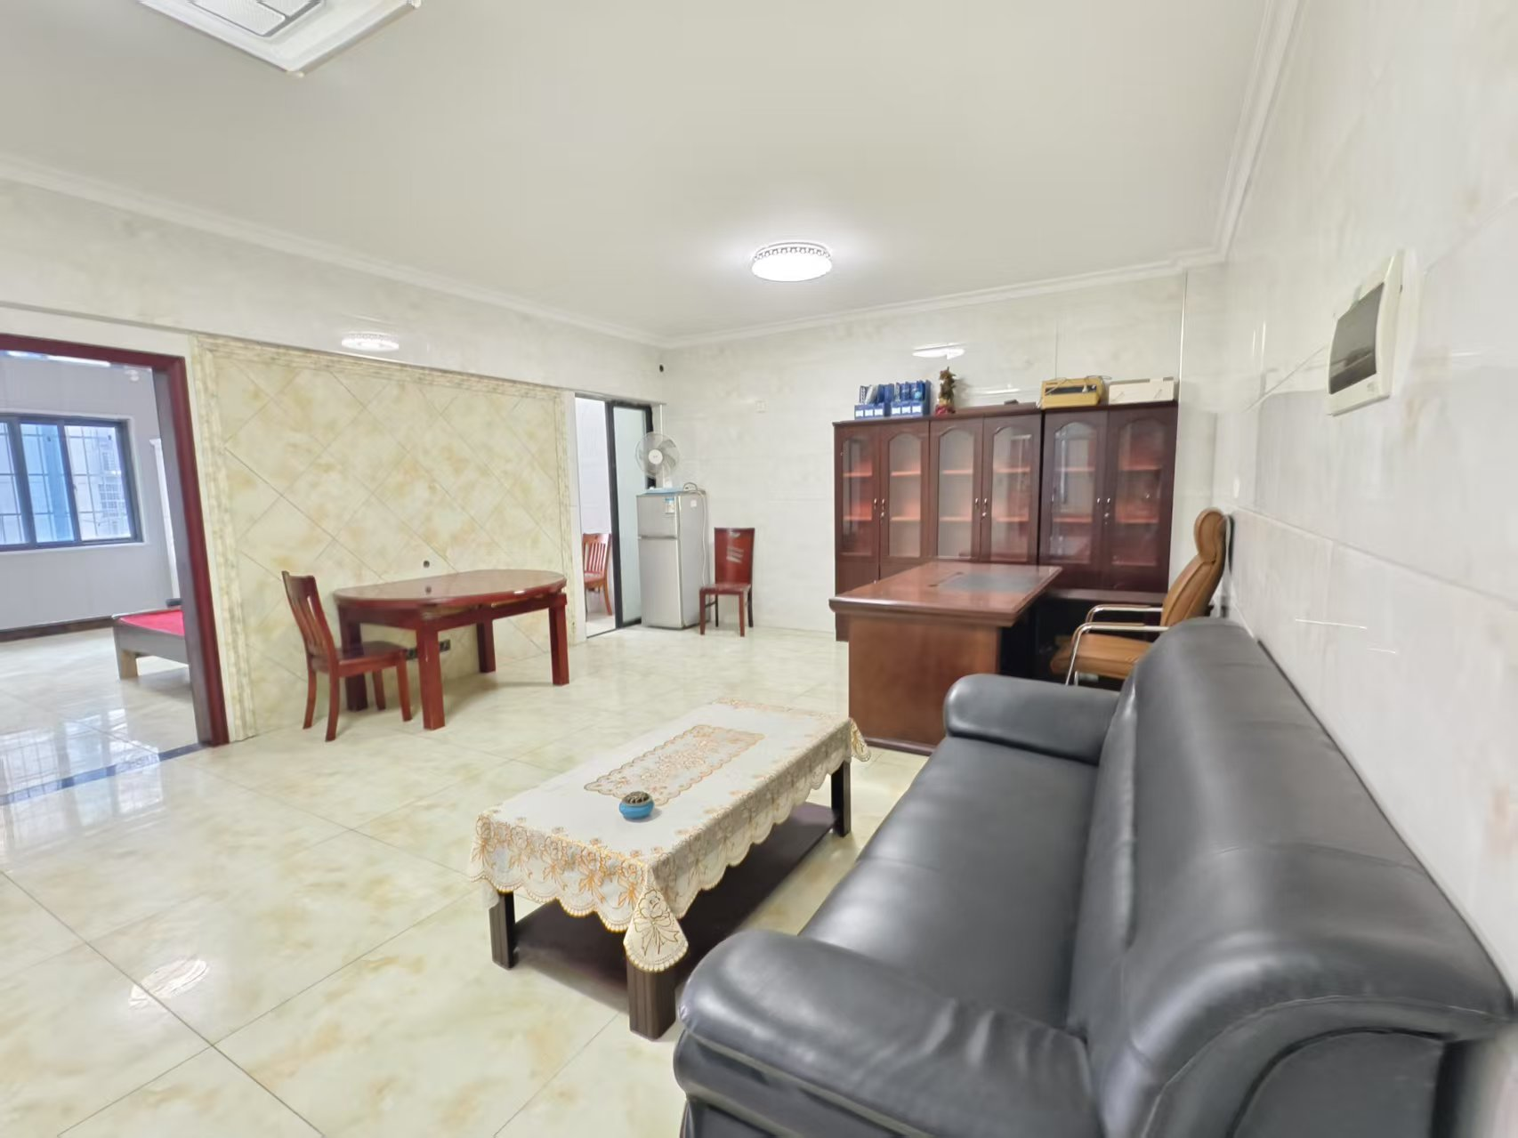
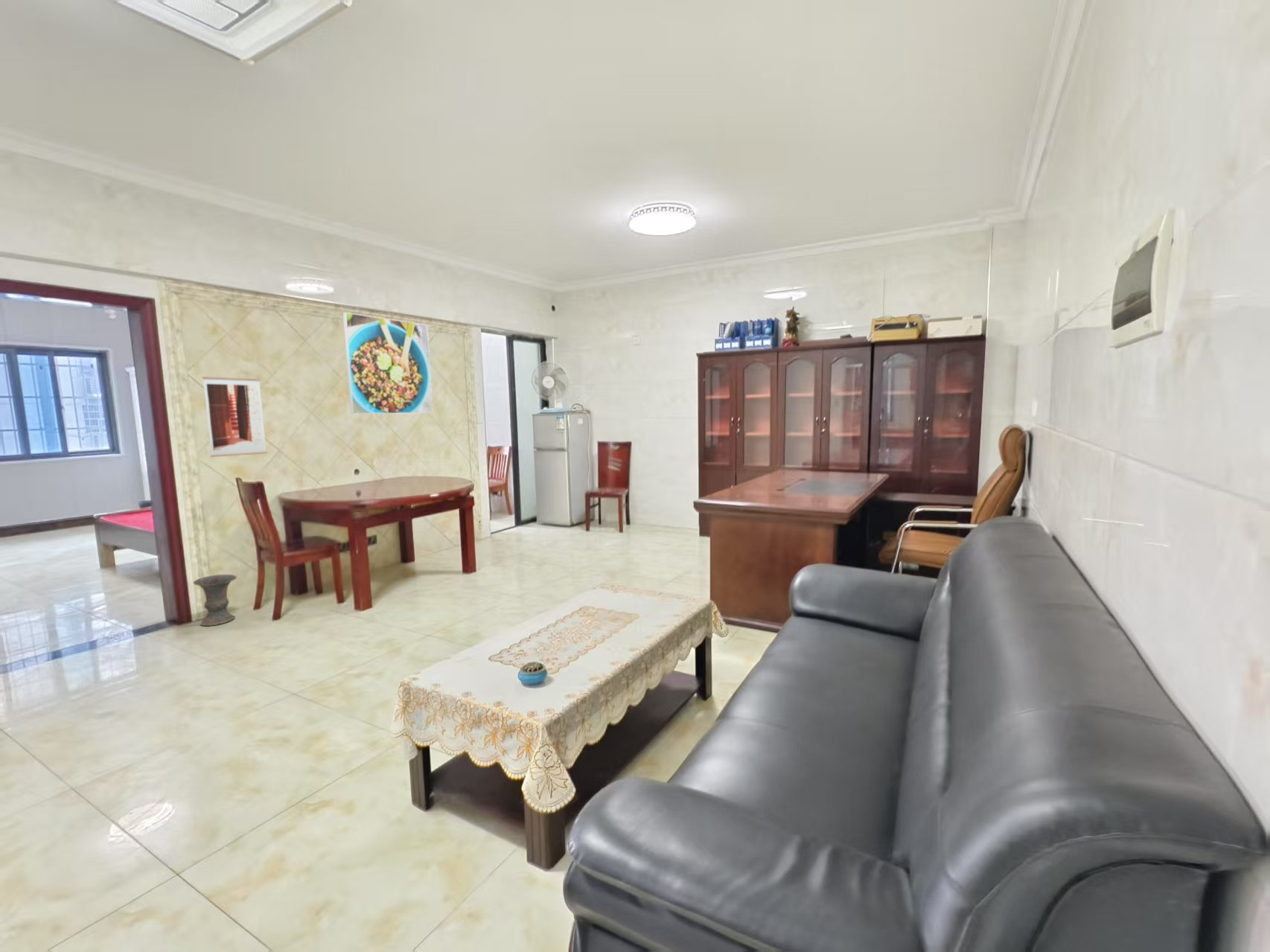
+ wall art [202,376,267,458]
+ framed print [342,312,433,415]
+ vase [193,574,237,627]
